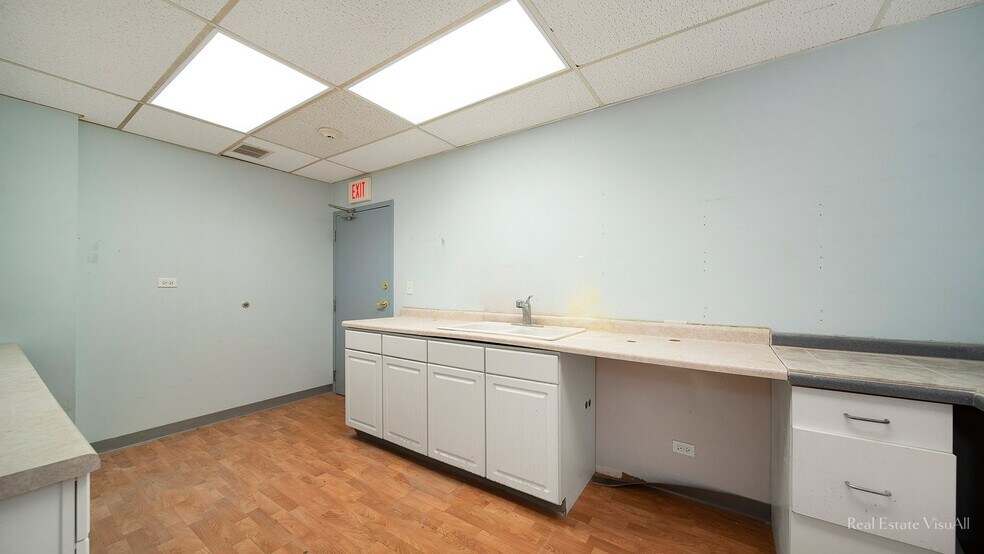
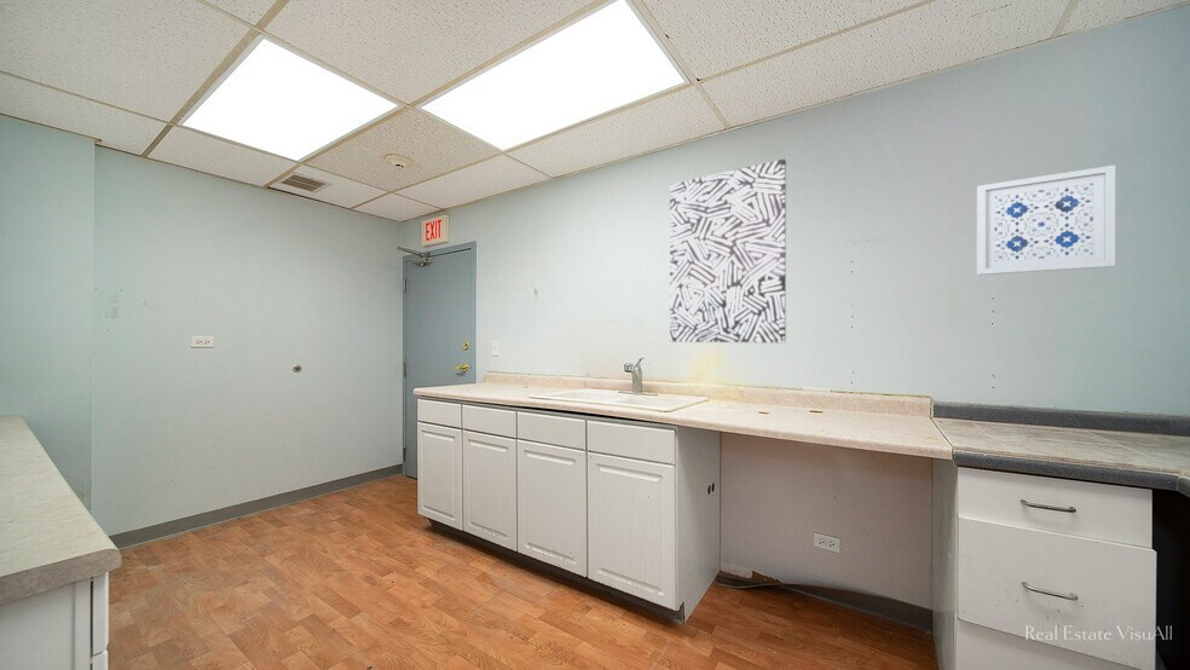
+ wall art [669,158,787,343]
+ wall art [976,164,1116,276]
